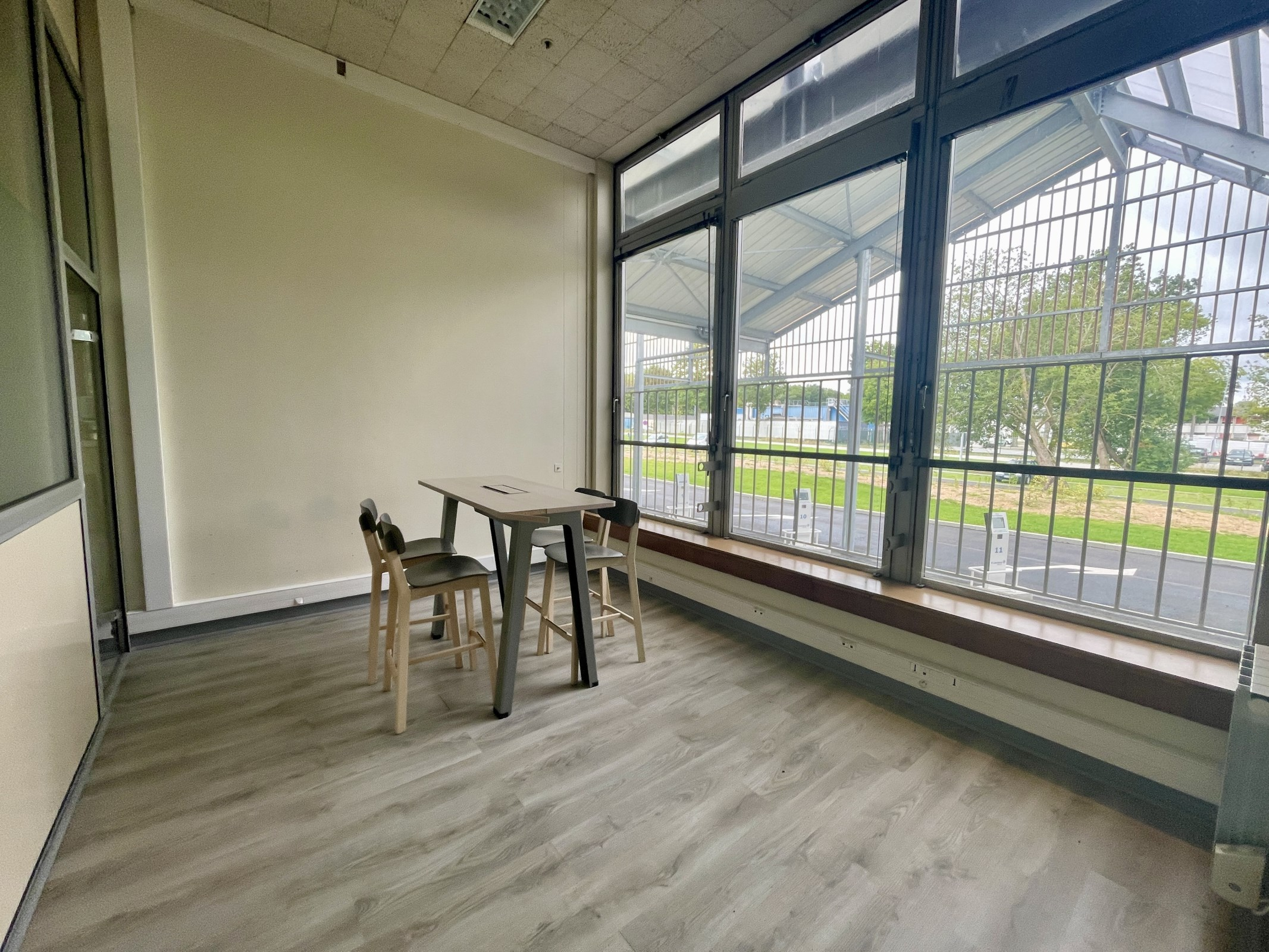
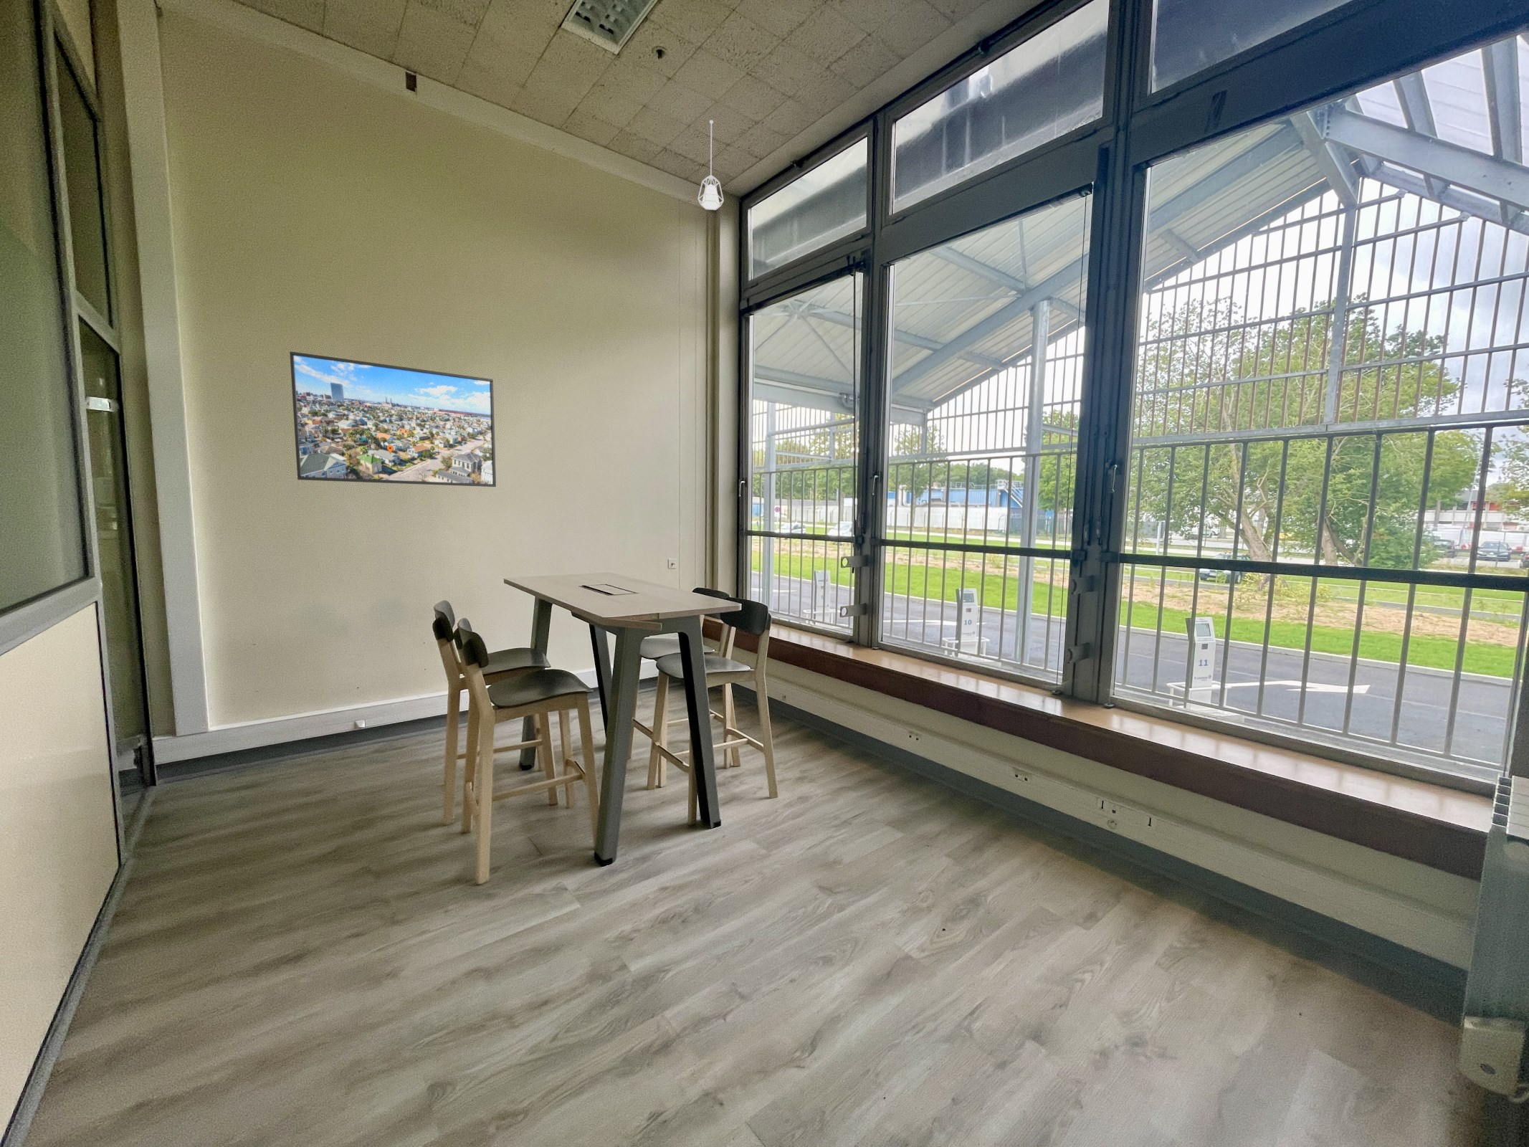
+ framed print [289,351,496,488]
+ pendant lamp [696,119,724,211]
